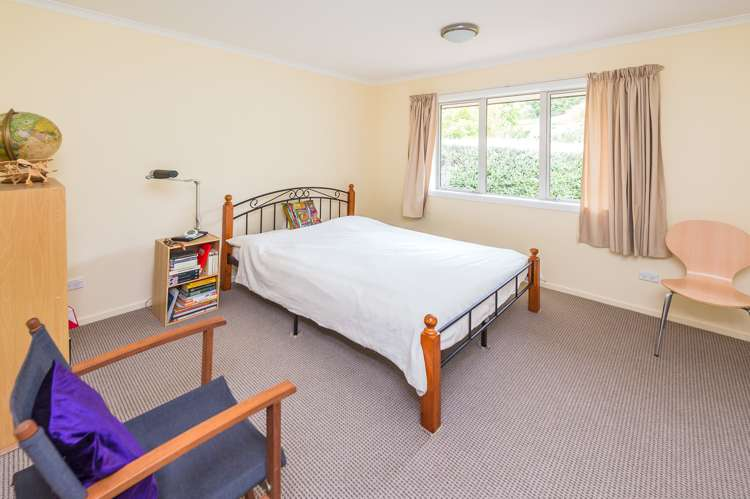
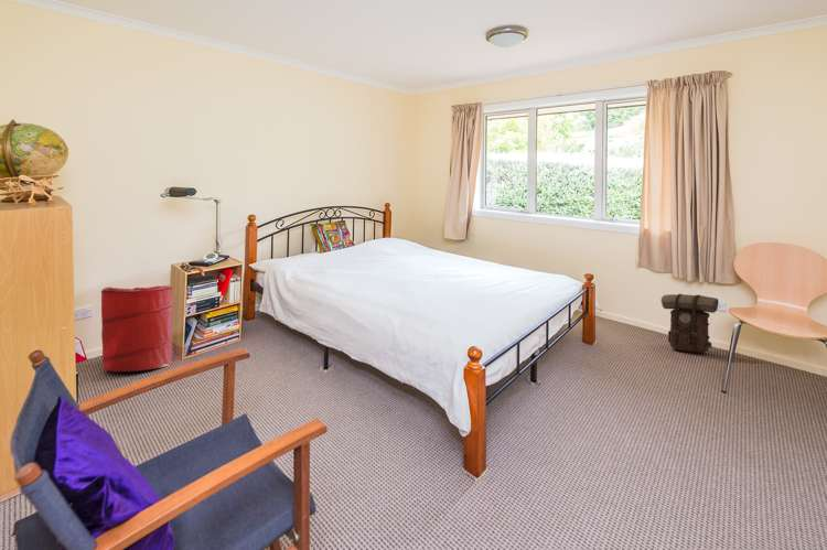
+ backpack [660,293,720,355]
+ laundry hamper [100,284,174,373]
